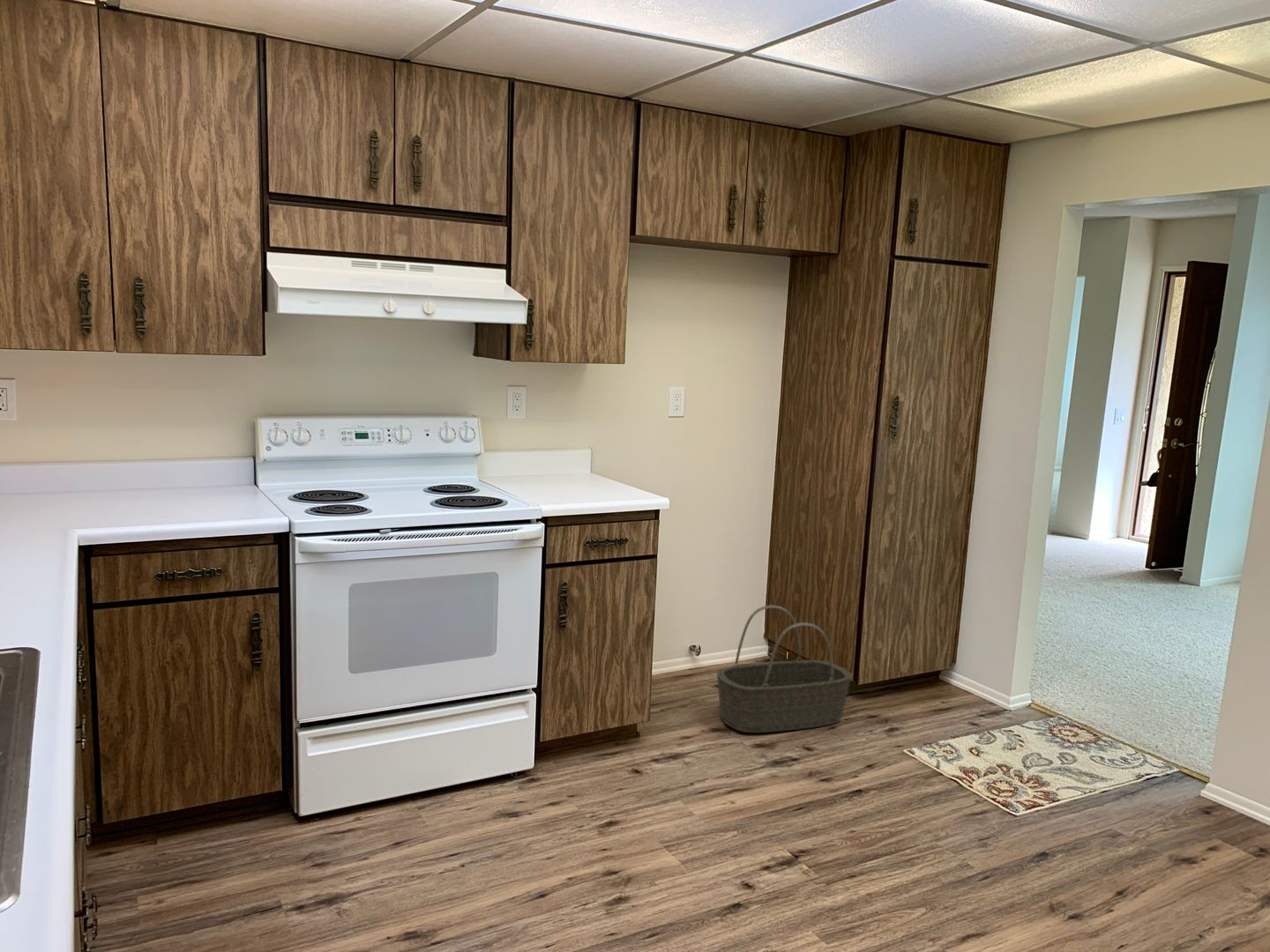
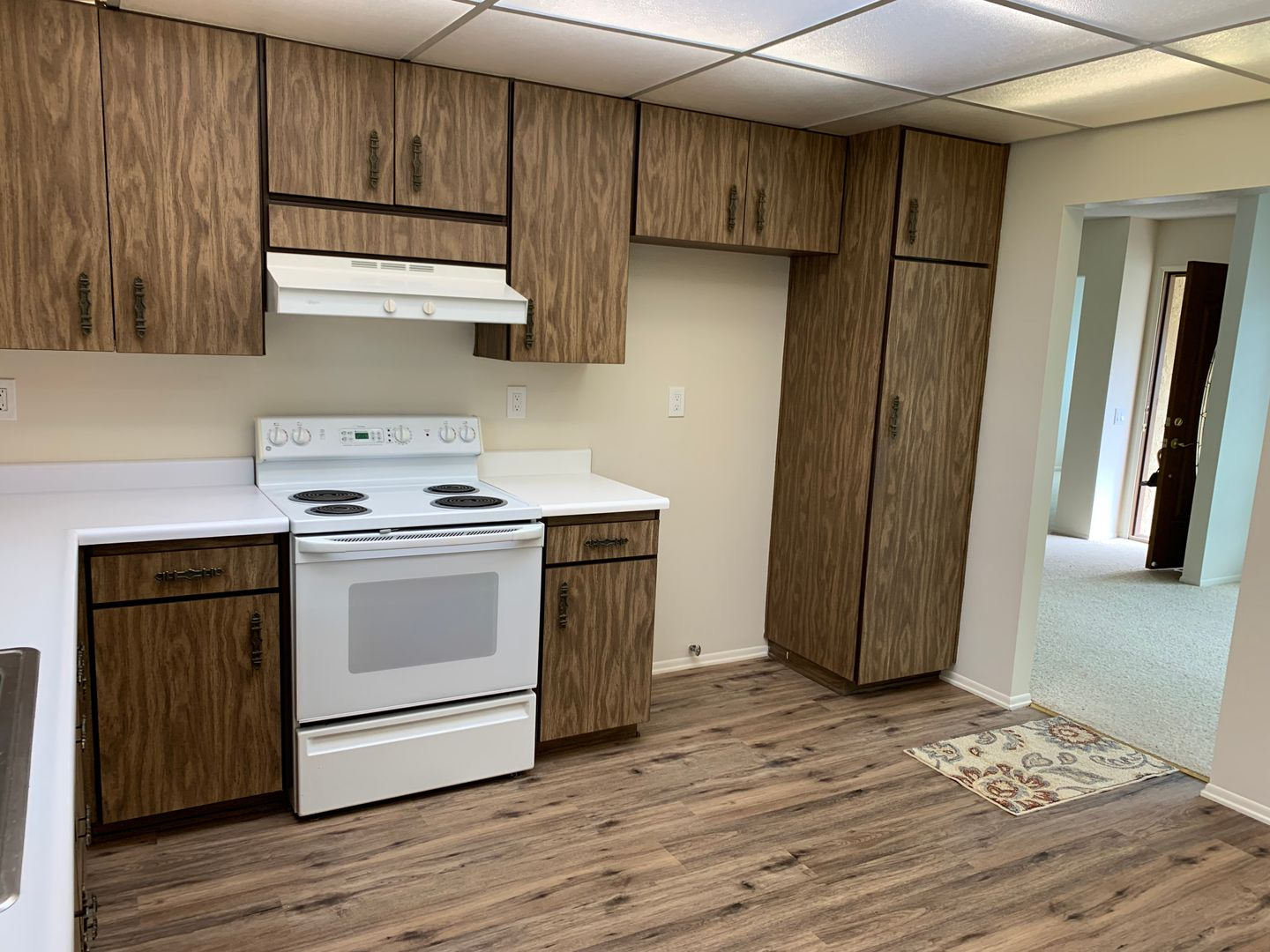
- basket [716,605,853,733]
